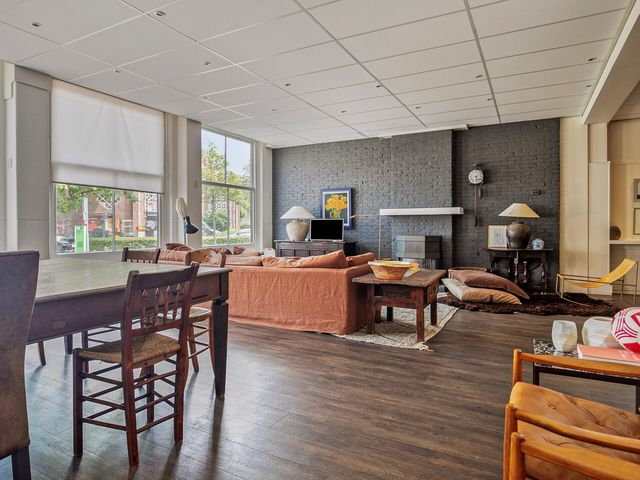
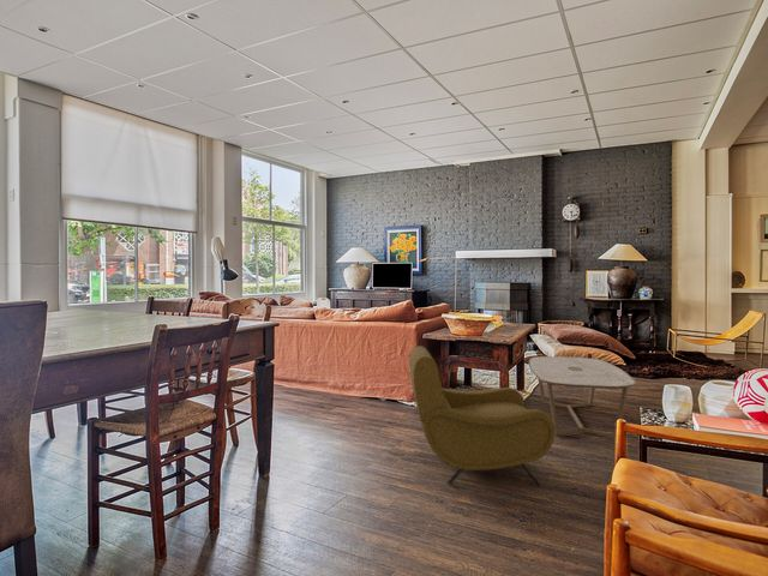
+ coffee table [528,355,637,439]
+ armchair [408,344,556,486]
